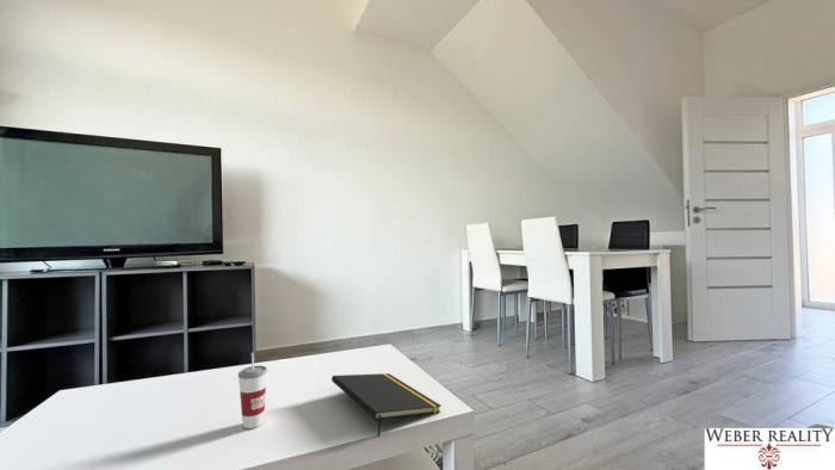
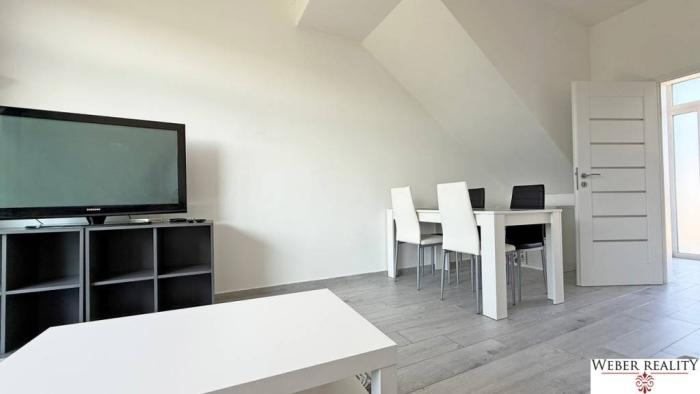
- notepad [330,372,443,438]
- cup [237,352,268,429]
